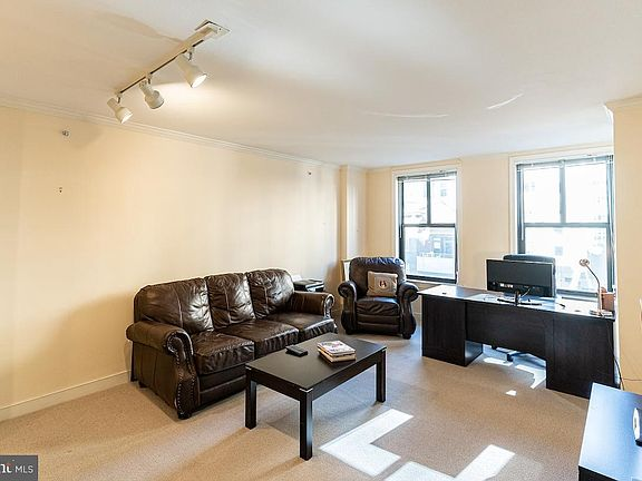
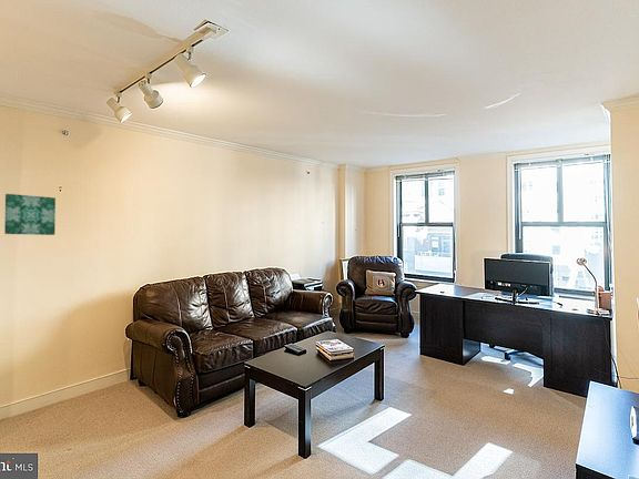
+ wall art [3,193,57,236]
